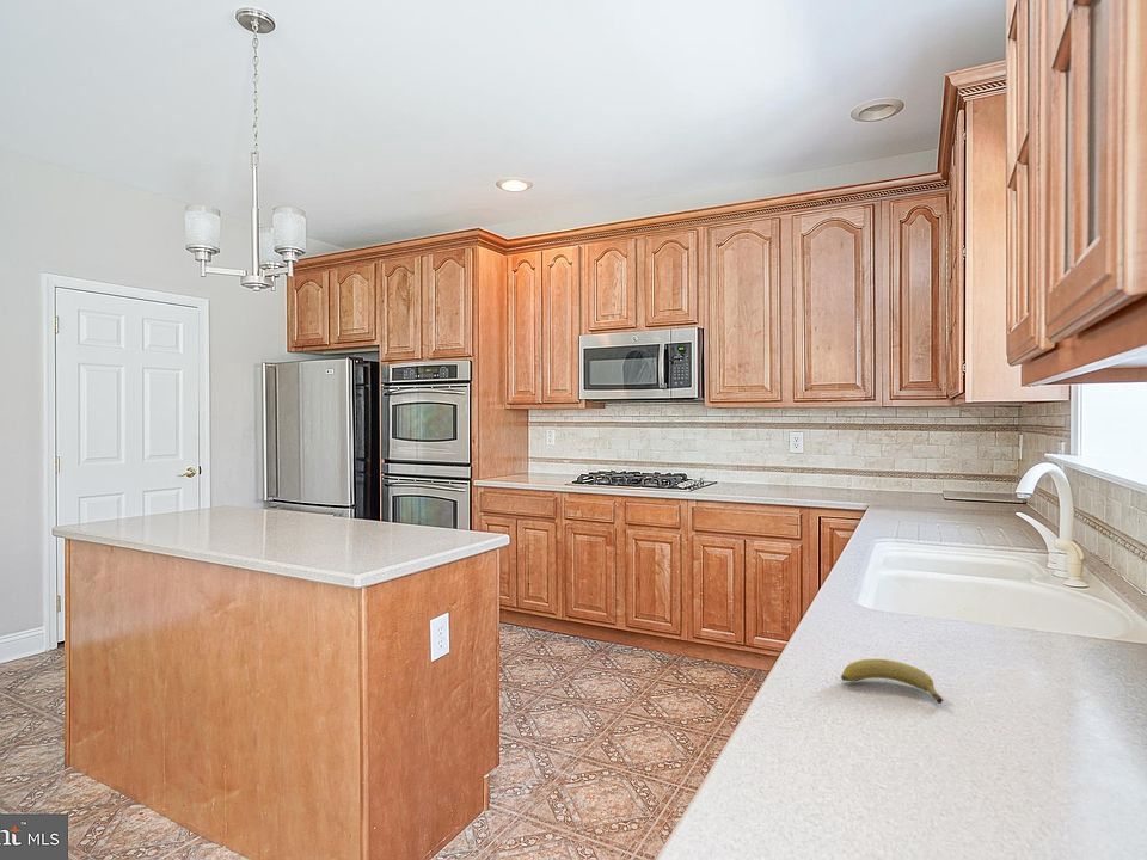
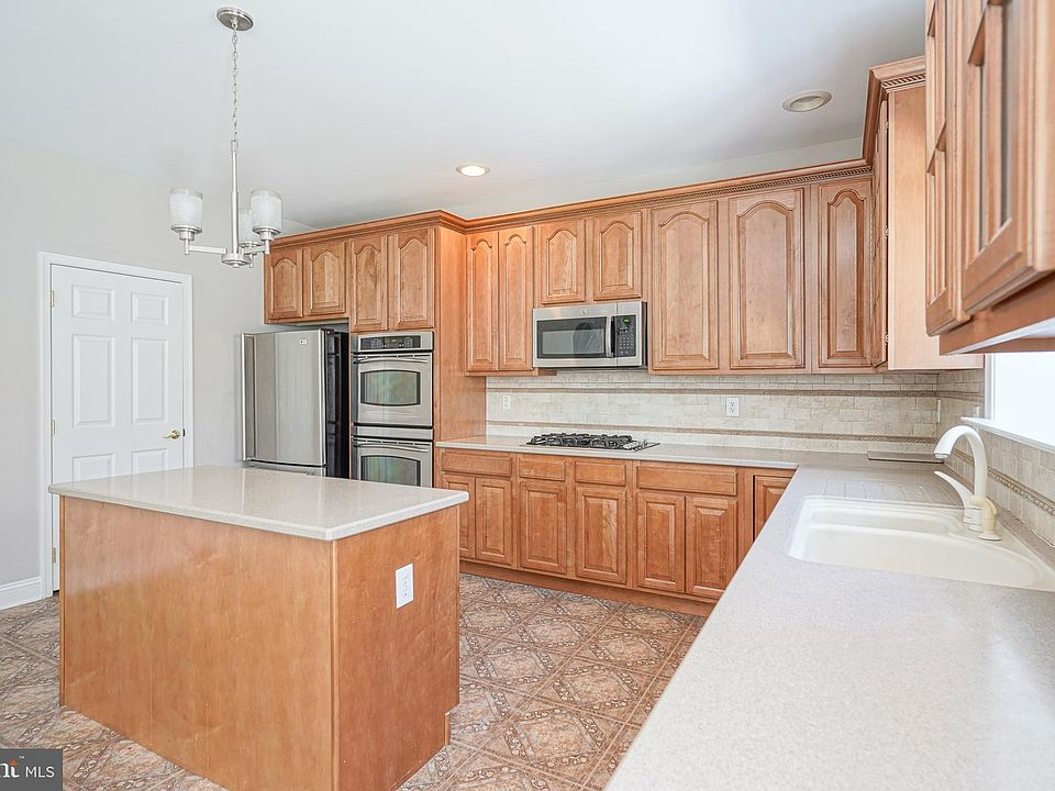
- fruit [840,658,944,705]
